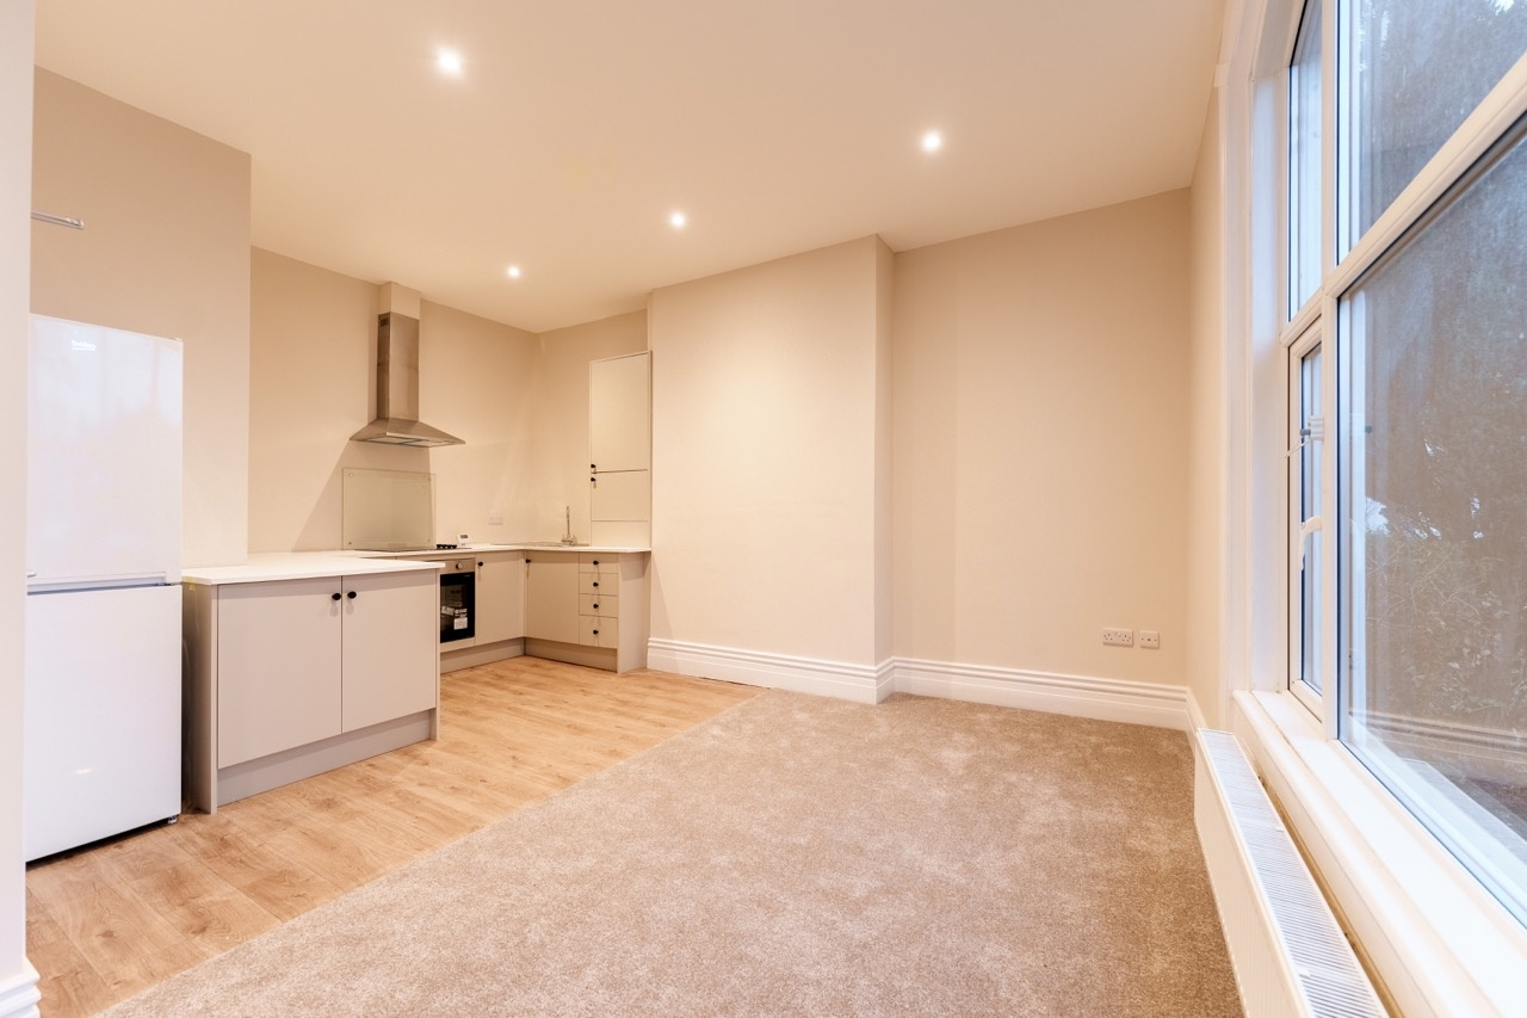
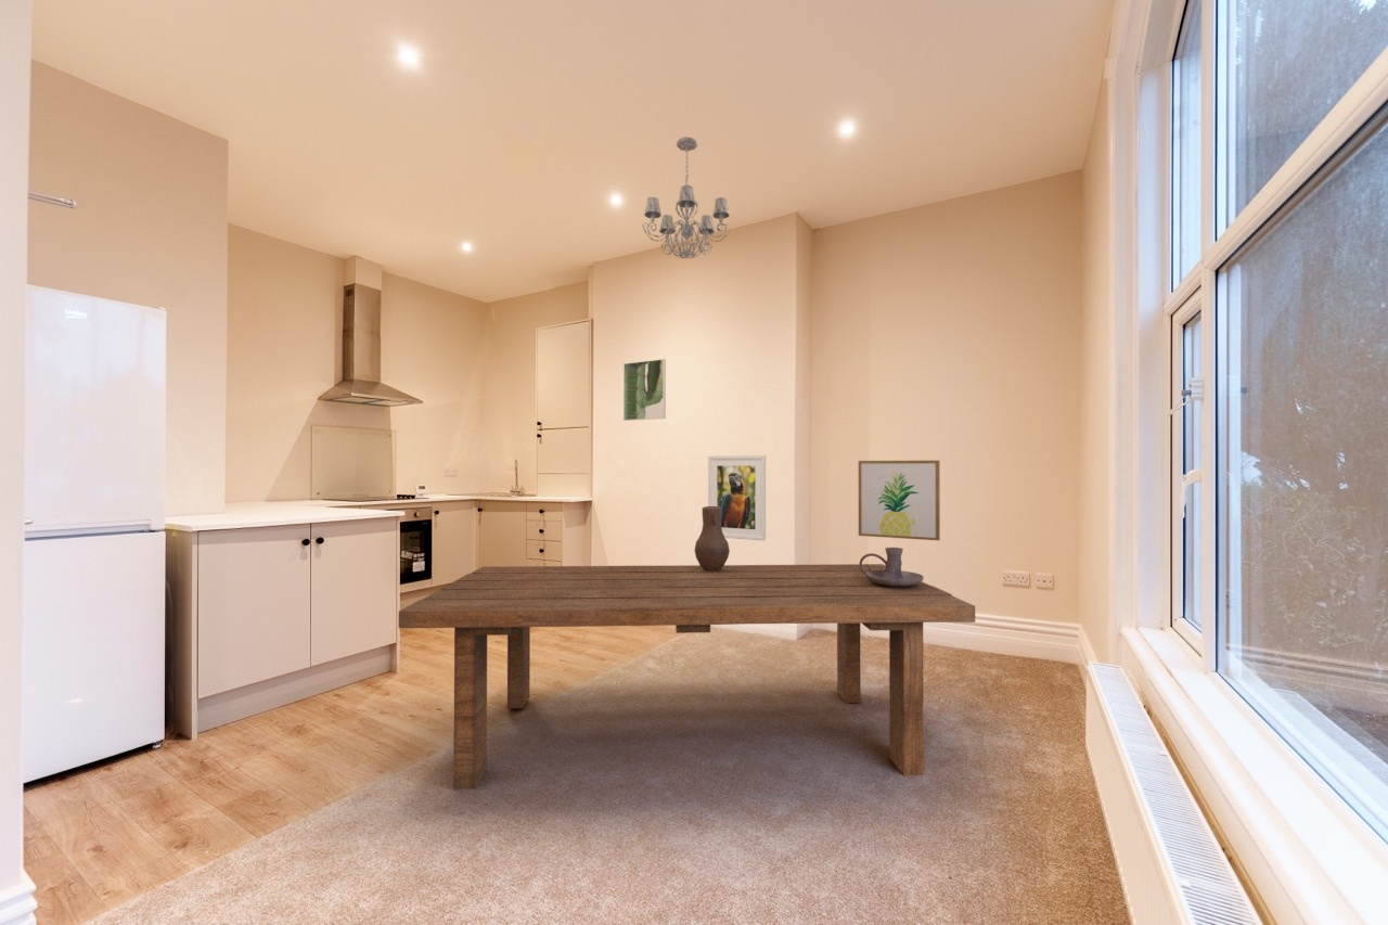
+ candle holder [859,547,925,587]
+ chandelier [642,136,731,260]
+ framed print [622,358,667,422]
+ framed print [707,454,767,542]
+ dining table [398,563,976,791]
+ wall art [858,460,941,541]
+ vase [693,505,731,571]
